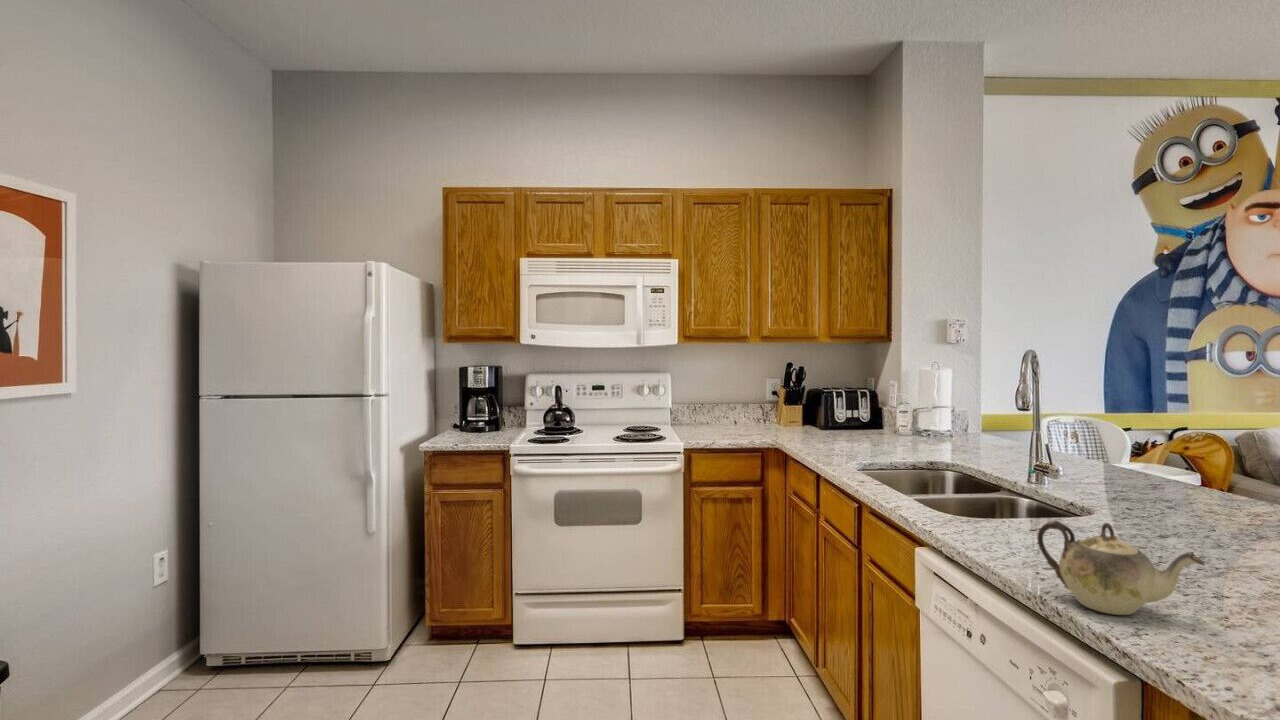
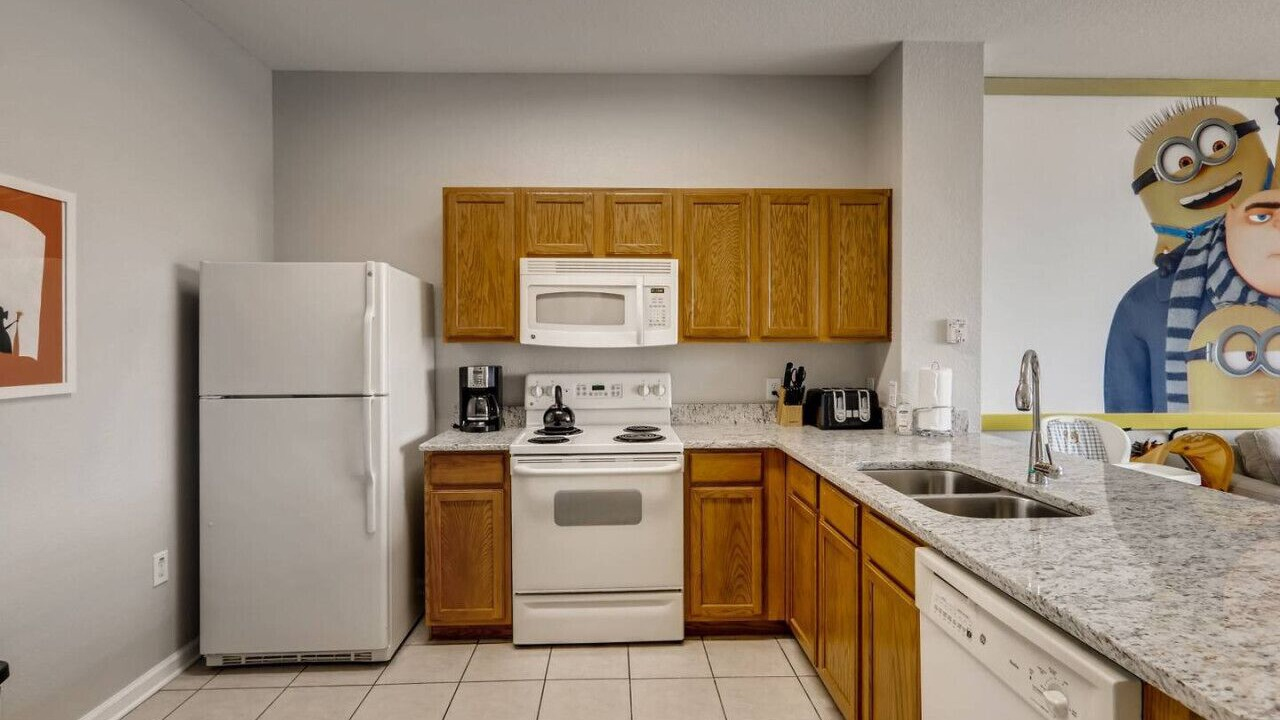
- teapot [1036,520,1206,616]
